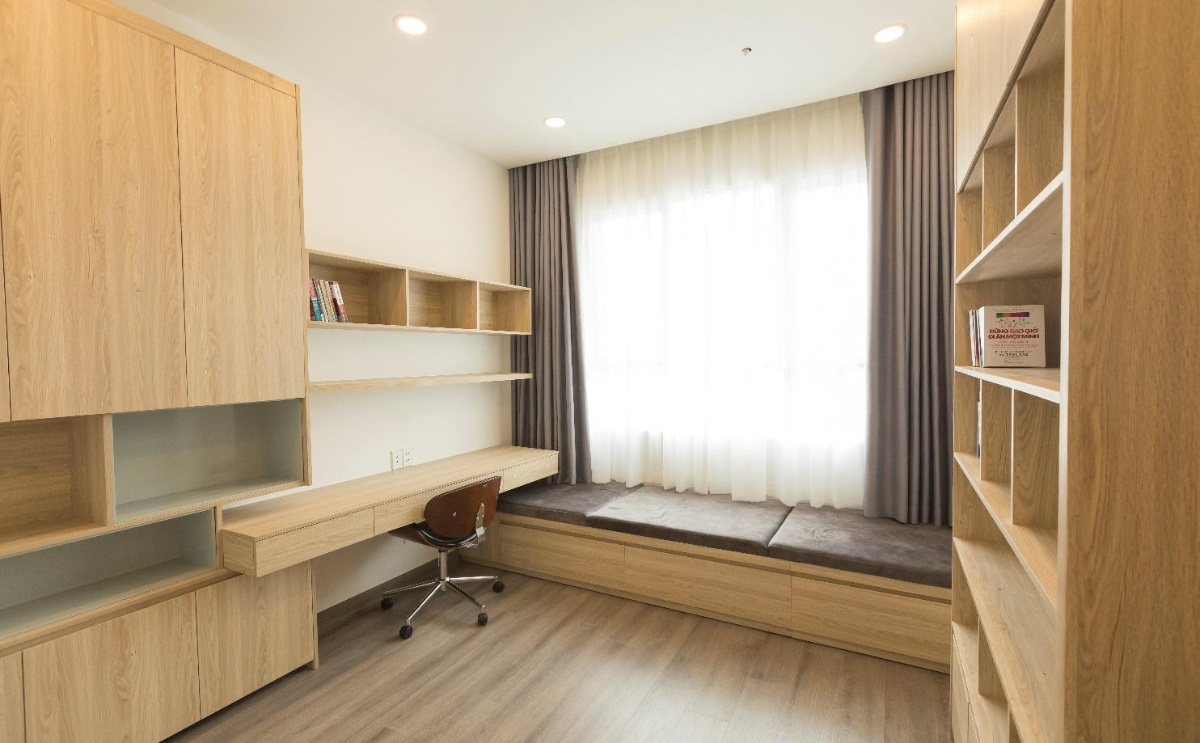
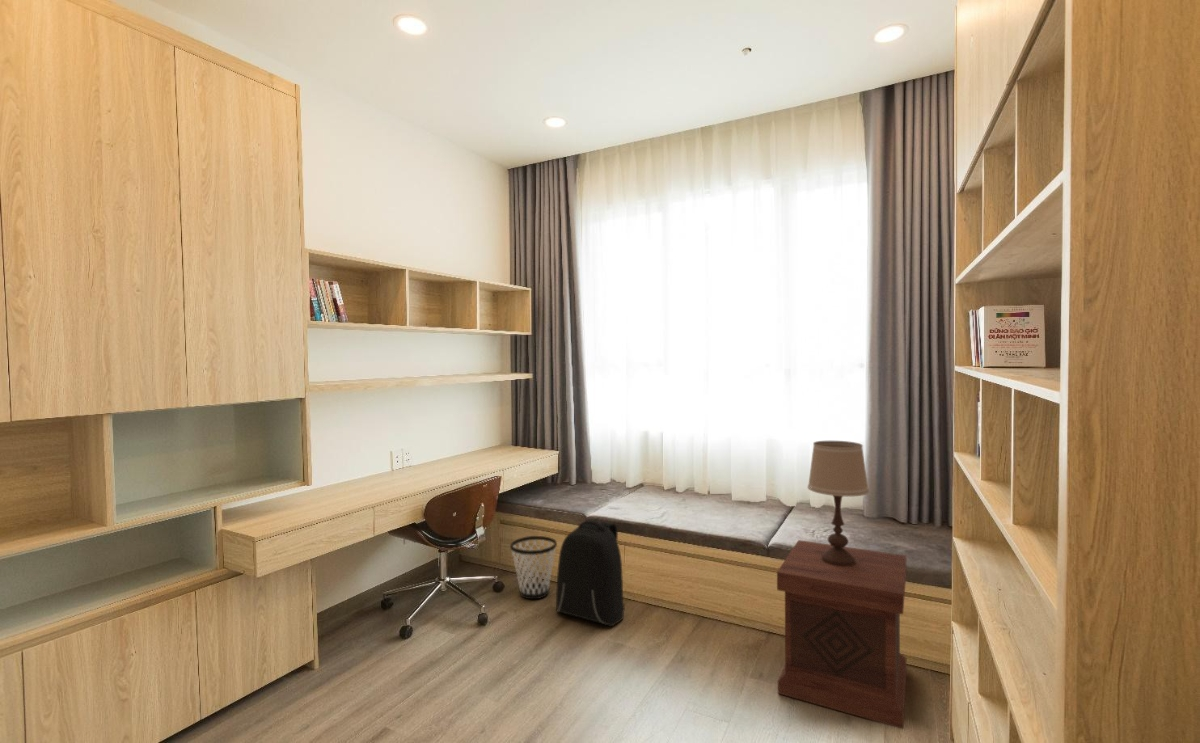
+ wastebasket [509,535,558,600]
+ backpack [555,518,626,627]
+ table lamp [807,440,870,566]
+ side table [776,539,908,730]
